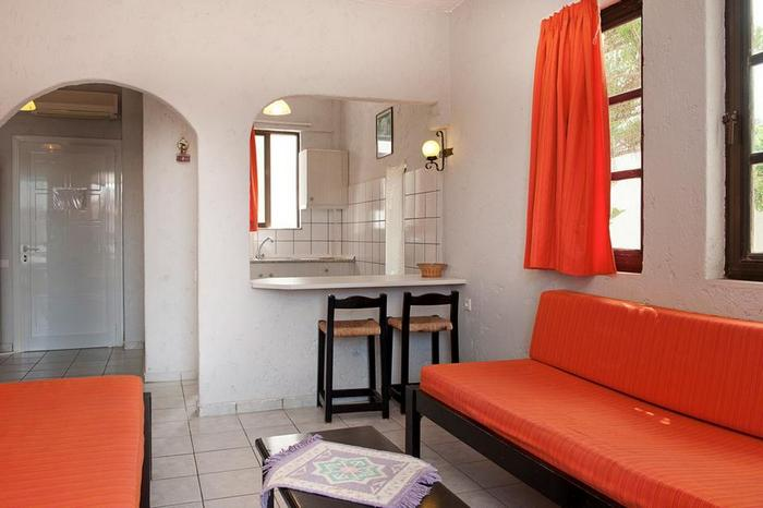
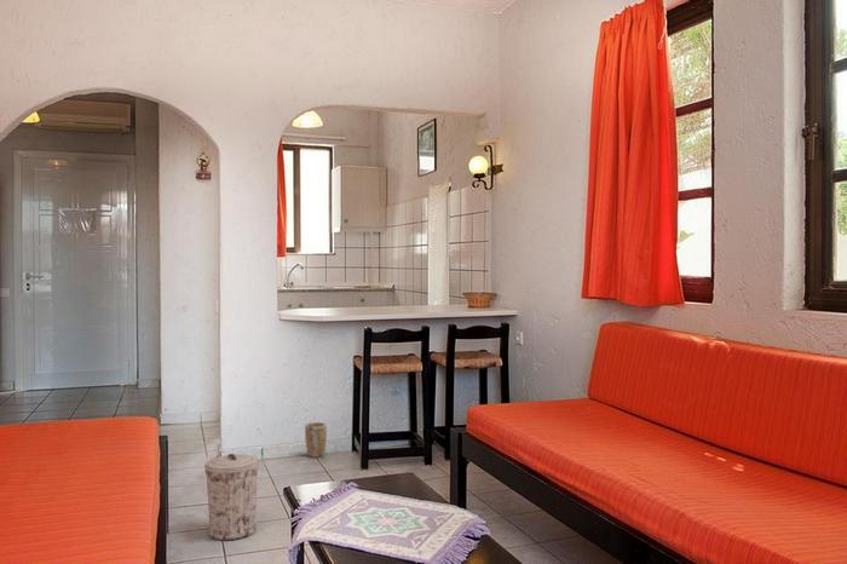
+ trash can [203,453,260,541]
+ plant pot [304,421,328,459]
